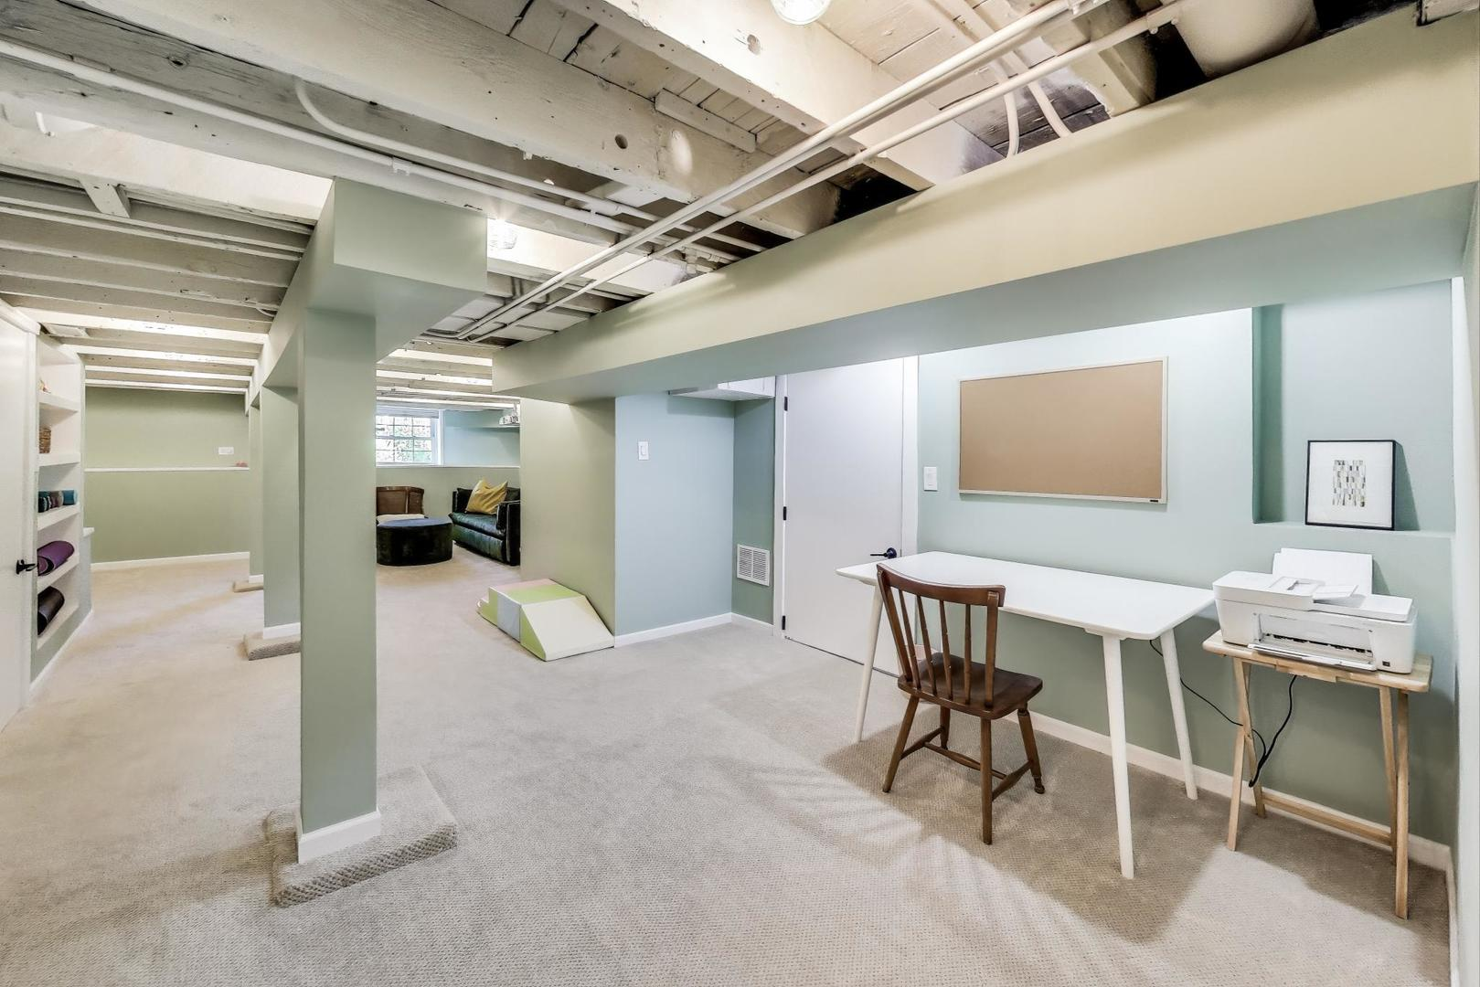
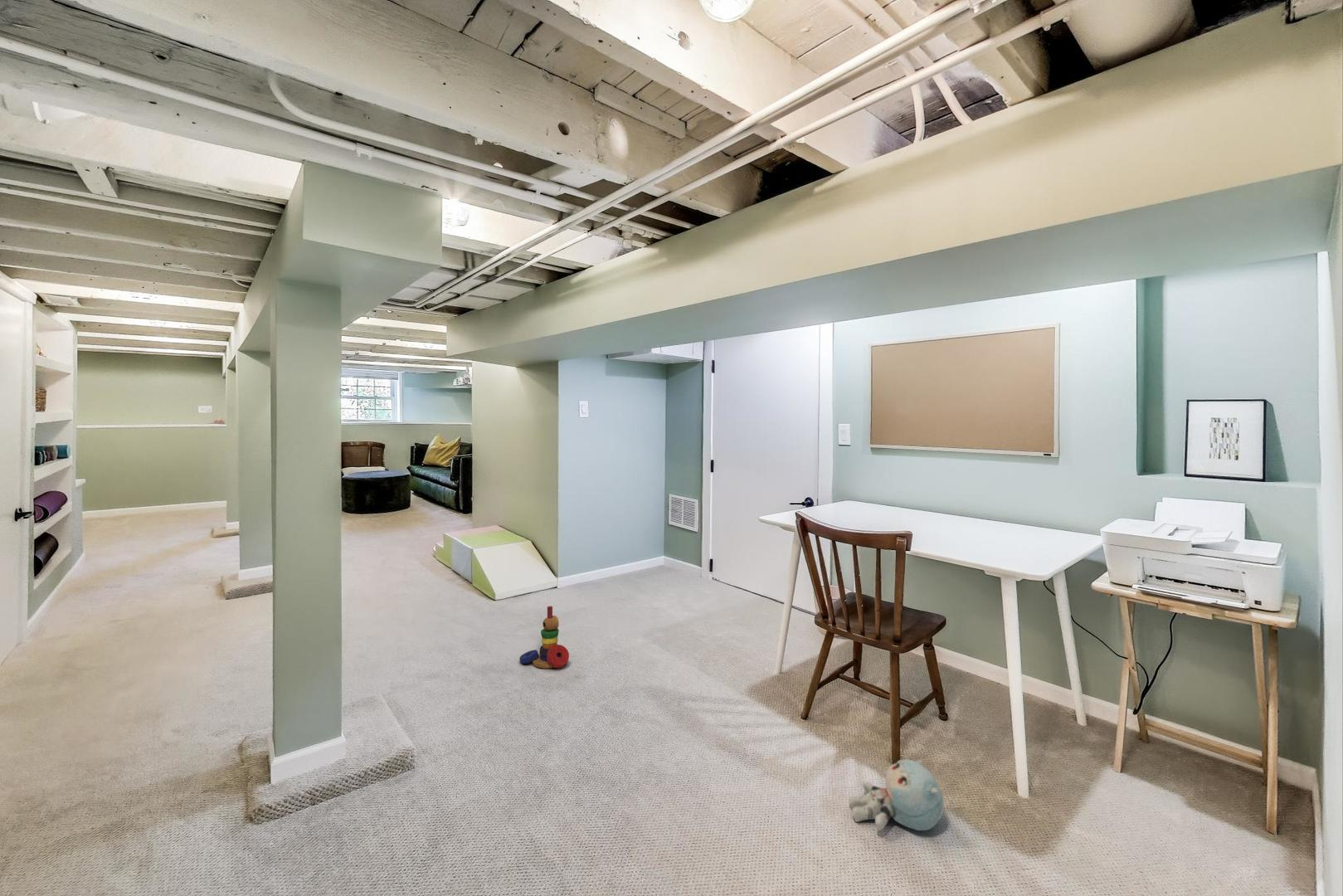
+ plush toy [848,758,945,831]
+ stacking toy [518,606,570,669]
